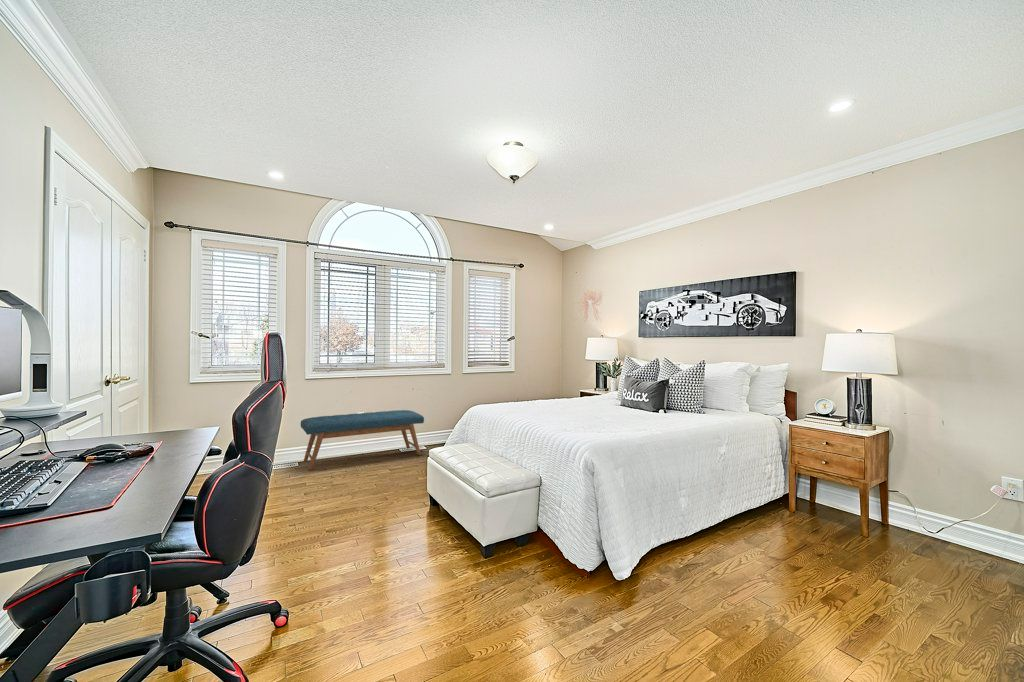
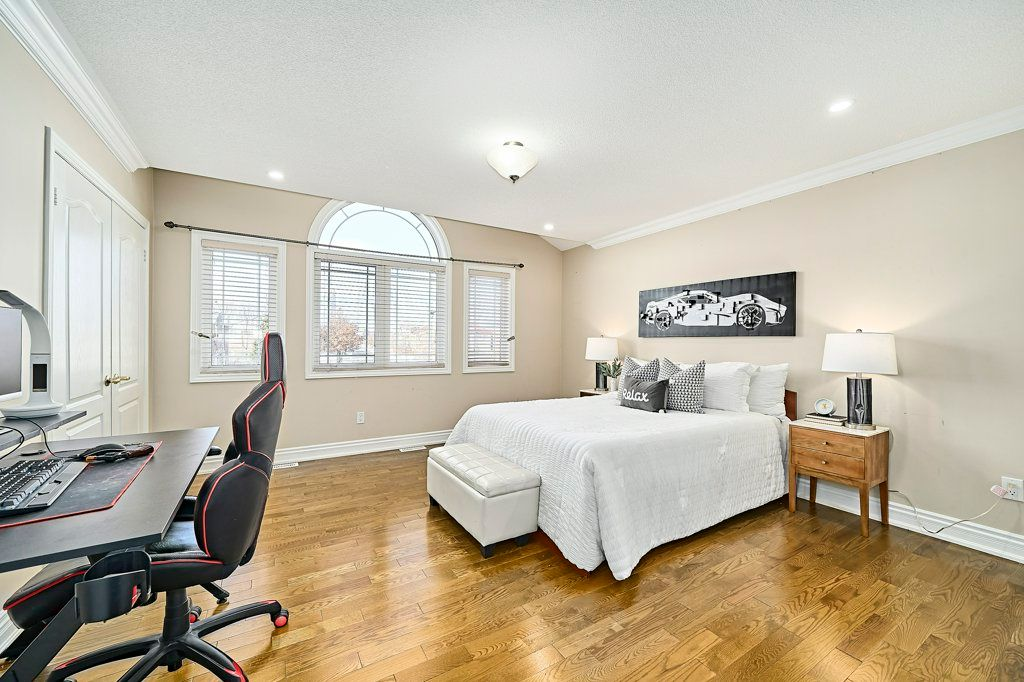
- bench [300,409,425,471]
- wall sculpture [575,285,604,324]
